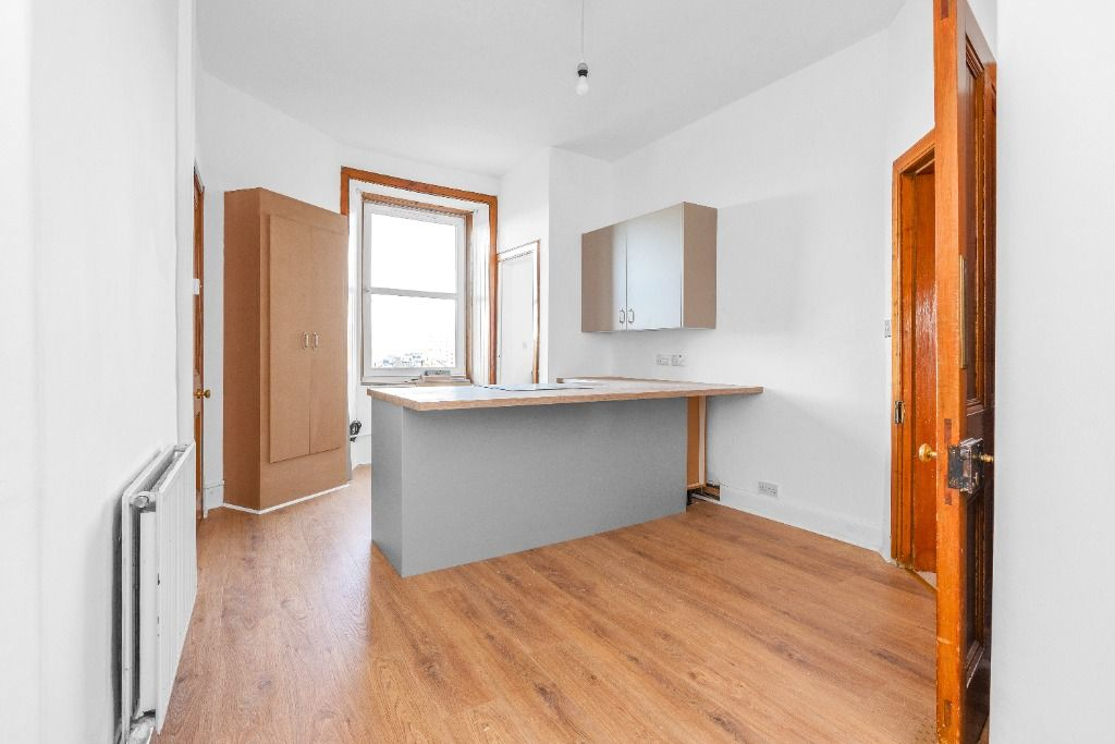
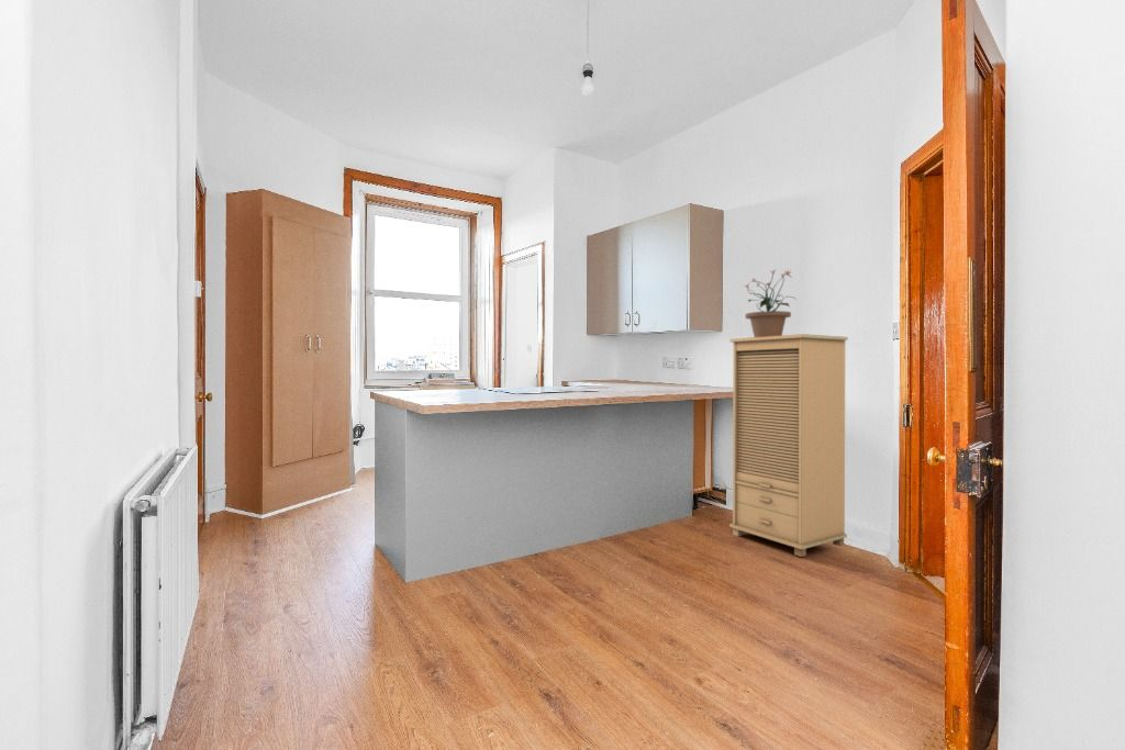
+ cabinet [728,333,849,558]
+ potted plant [744,269,798,337]
